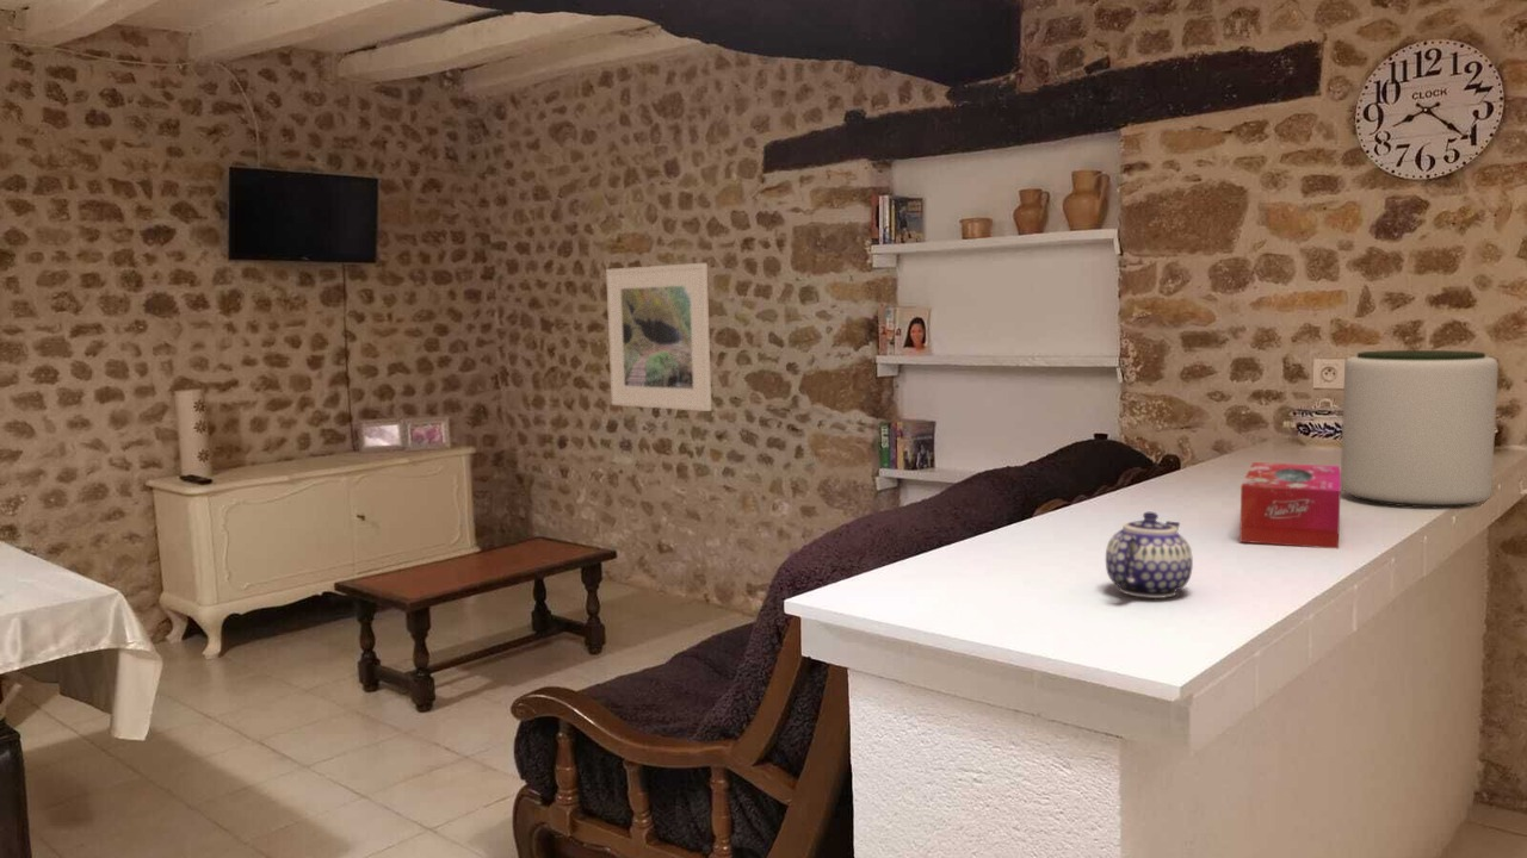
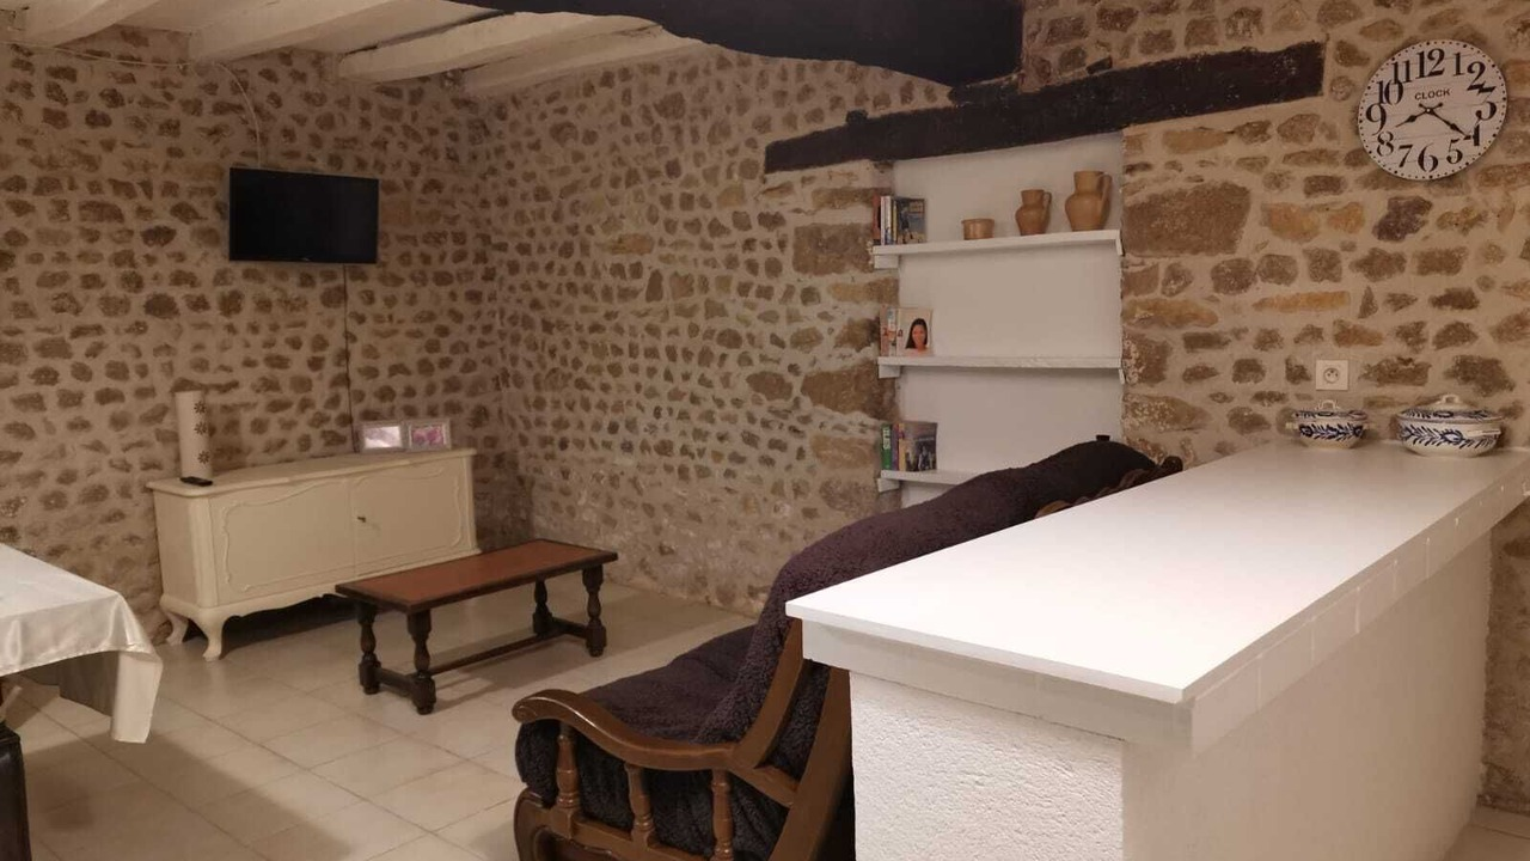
- plant pot [1340,349,1500,509]
- tissue box [1238,461,1342,549]
- teapot [1105,511,1194,599]
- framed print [605,262,712,412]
